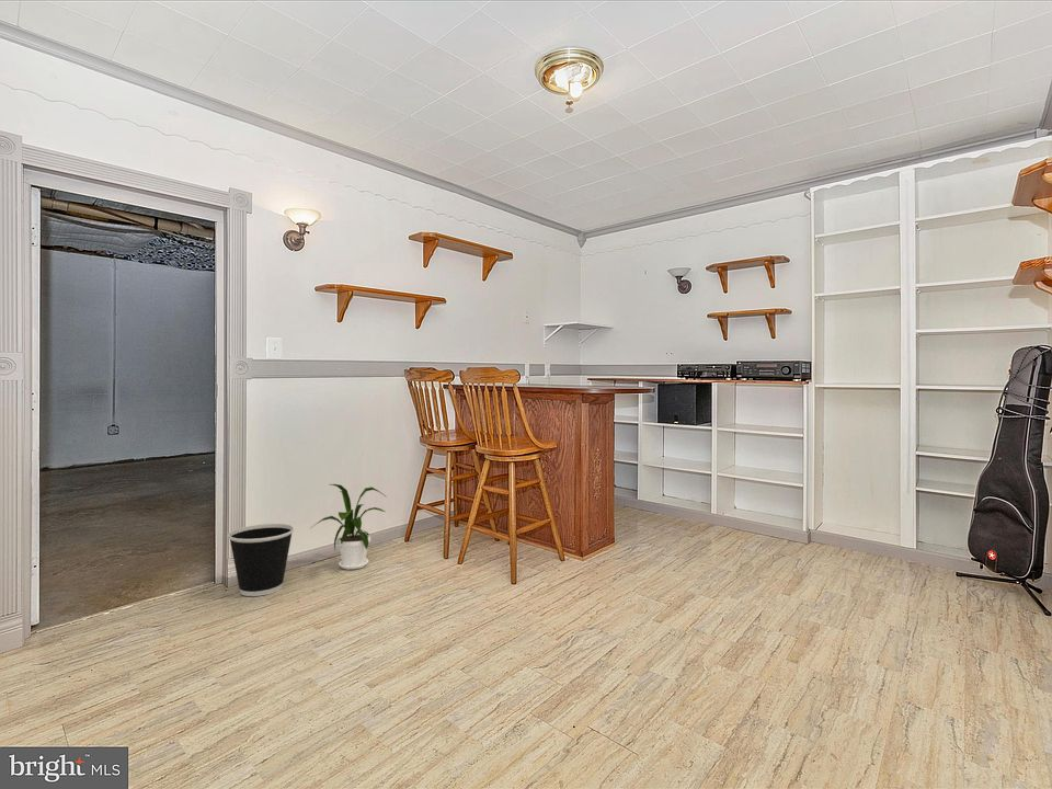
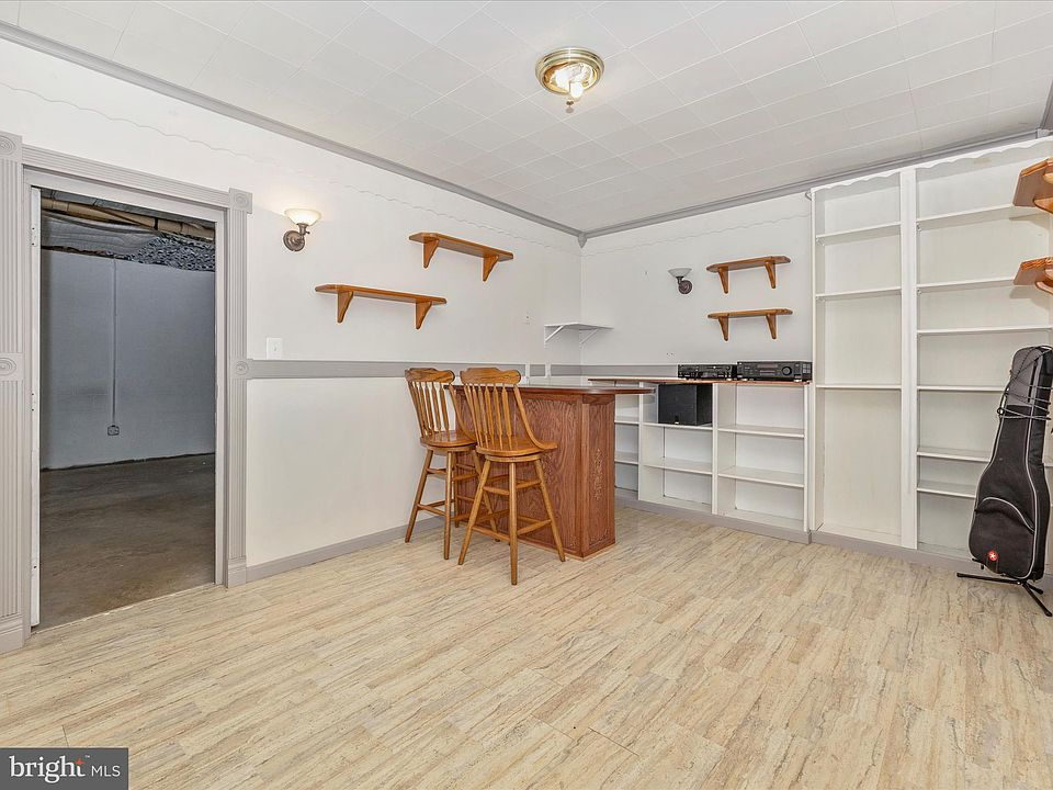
- house plant [311,483,387,571]
- wastebasket [227,523,295,597]
